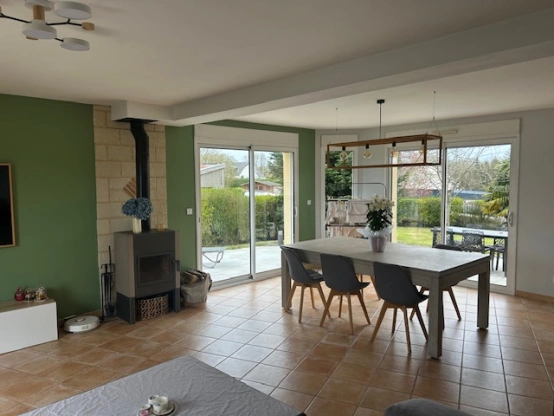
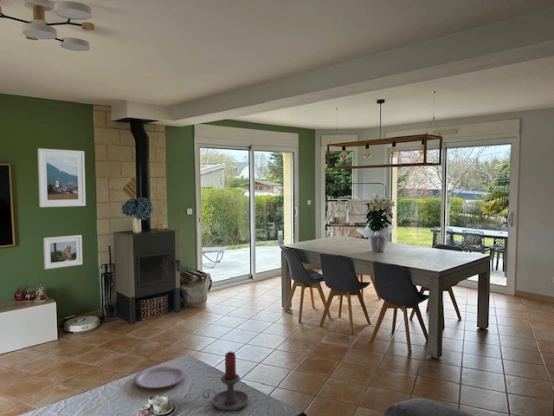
+ candle holder [202,351,250,412]
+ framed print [37,147,86,208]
+ plate [133,364,187,390]
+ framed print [43,234,83,270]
